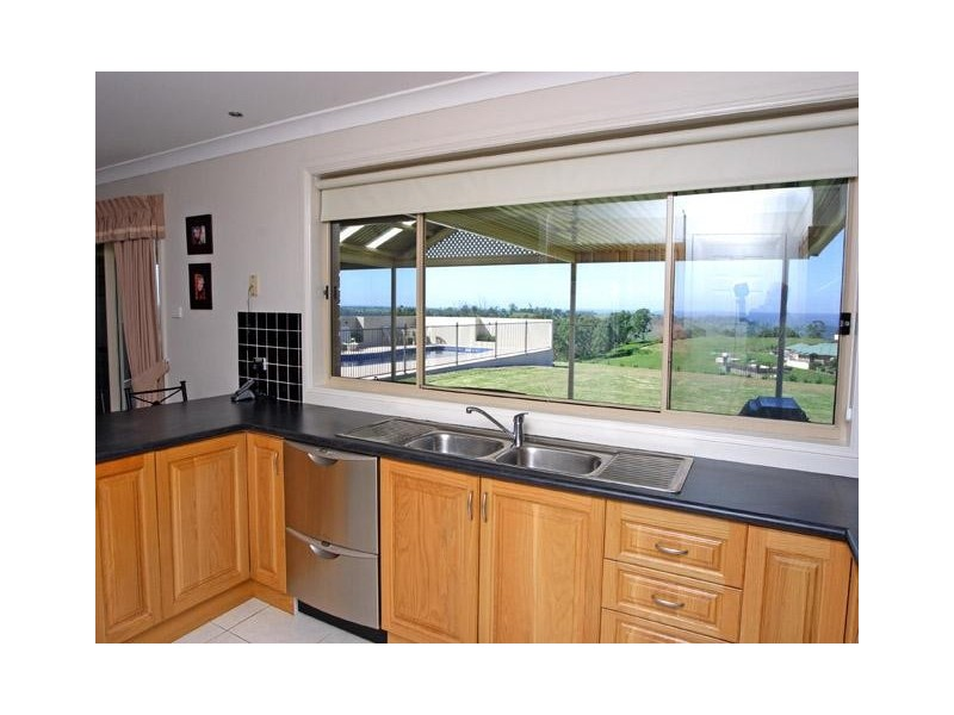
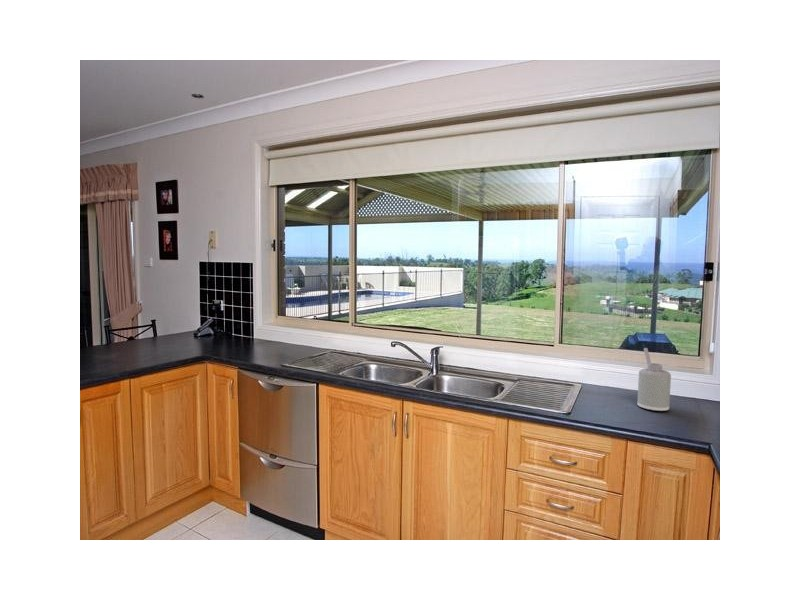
+ soap dispenser [636,347,672,412]
